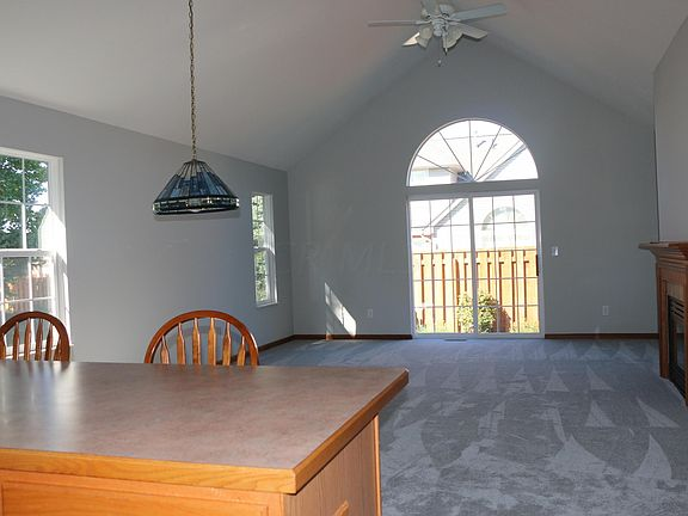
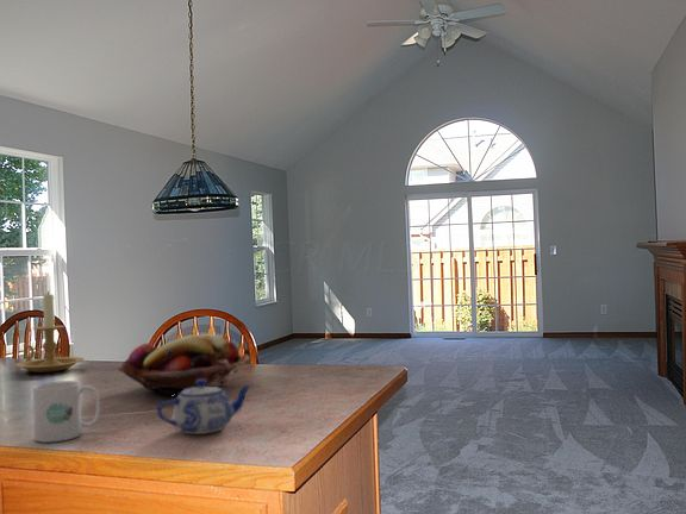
+ fruit basket [117,333,252,395]
+ candle holder [14,290,86,374]
+ teapot [156,380,254,435]
+ mug [32,380,101,444]
